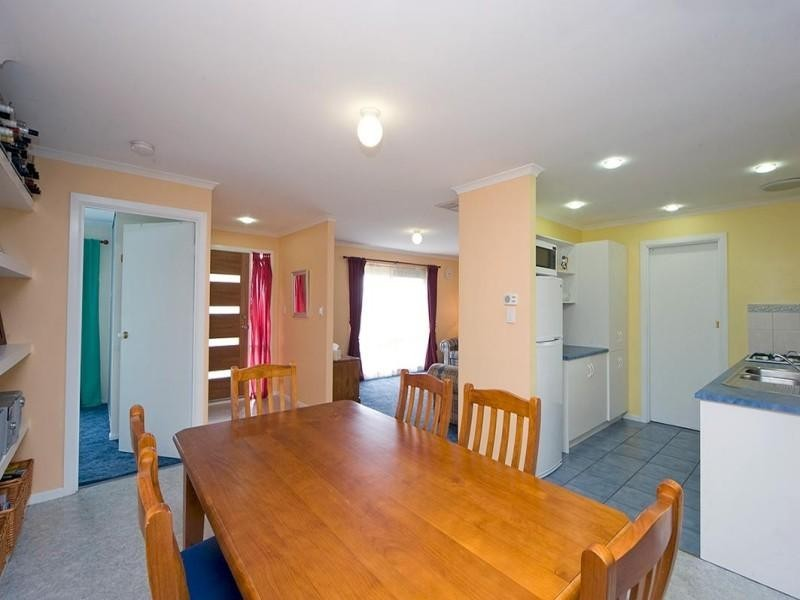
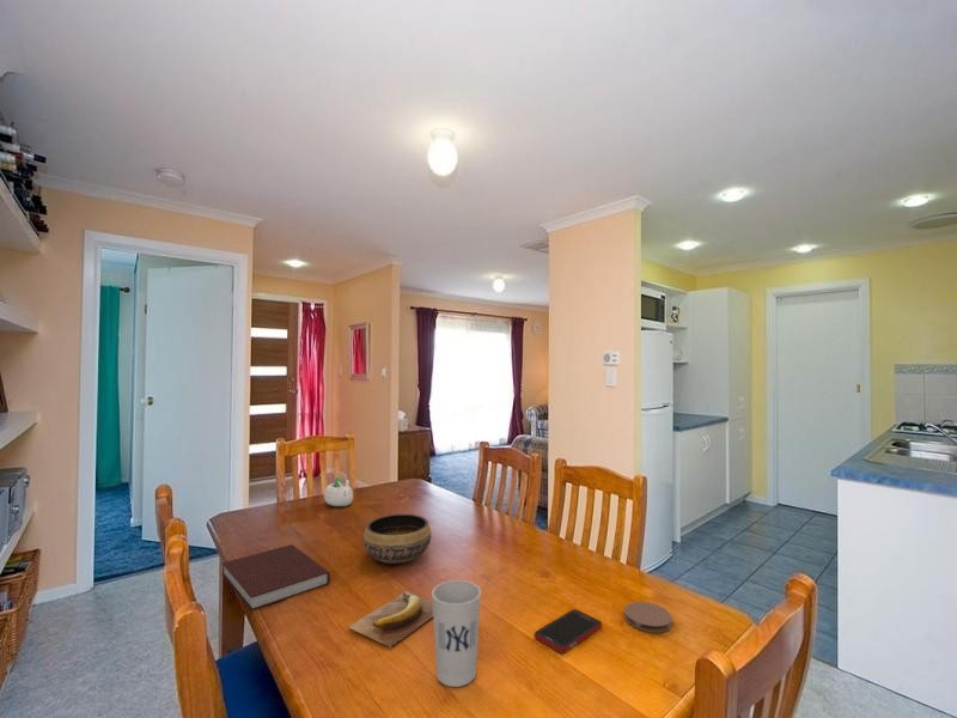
+ banana [348,590,433,649]
+ notebook [220,543,331,611]
+ cell phone [534,608,603,655]
+ succulent planter [323,475,354,507]
+ bowl [362,513,432,565]
+ coaster [623,601,673,634]
+ cup [431,579,482,688]
